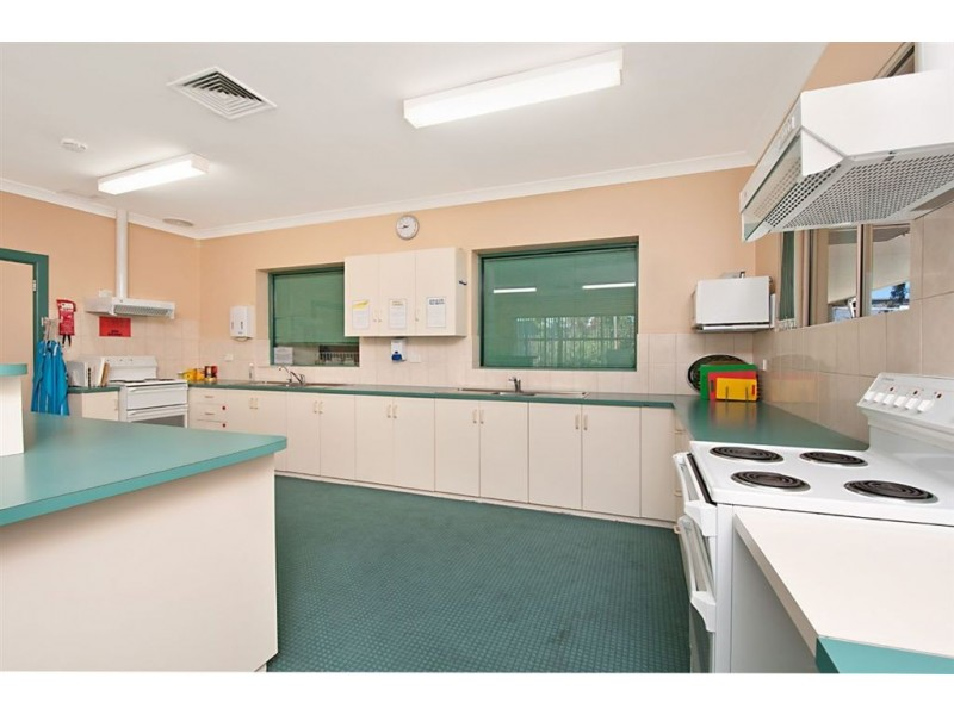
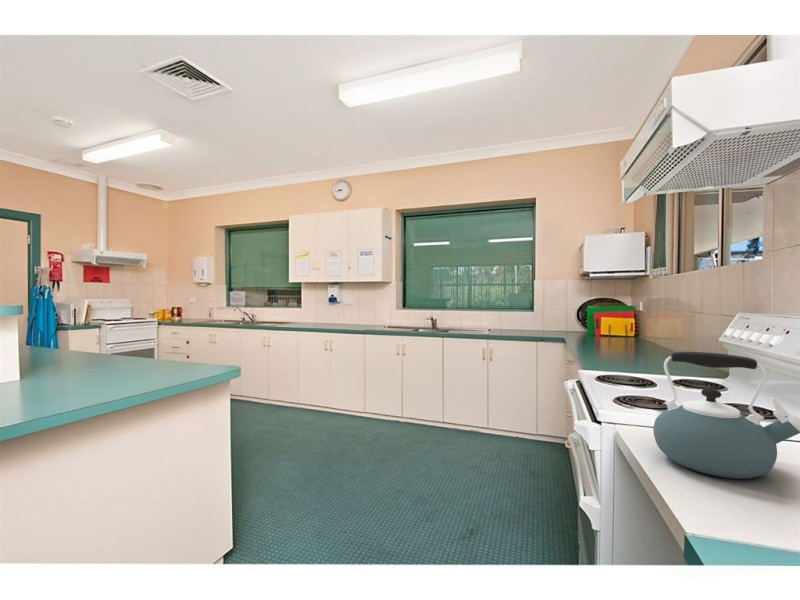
+ kettle [653,351,800,480]
